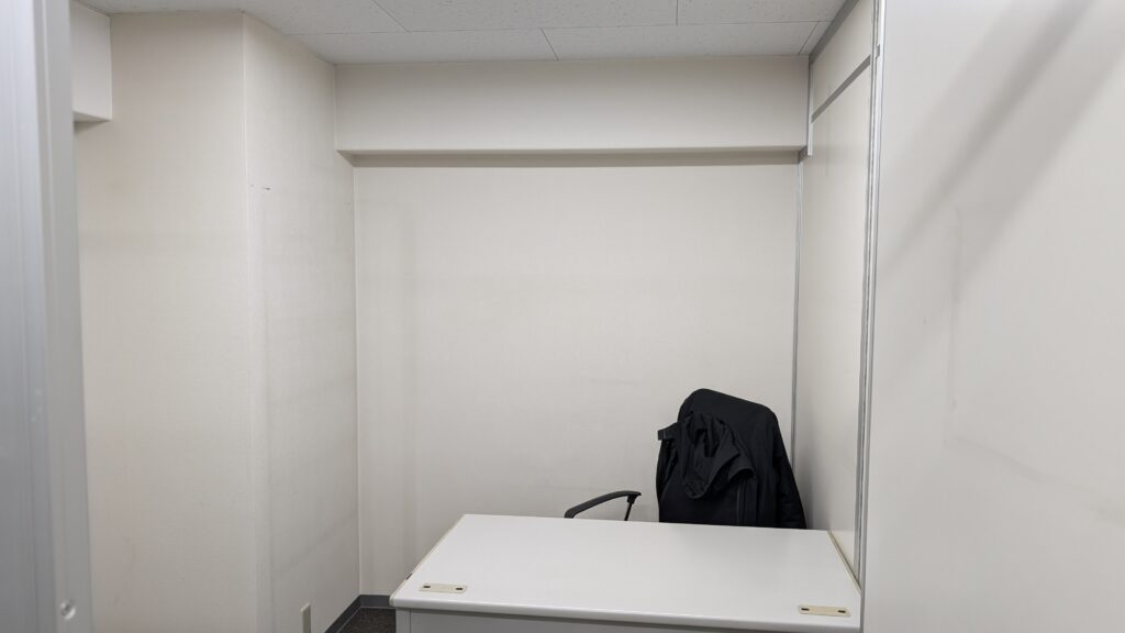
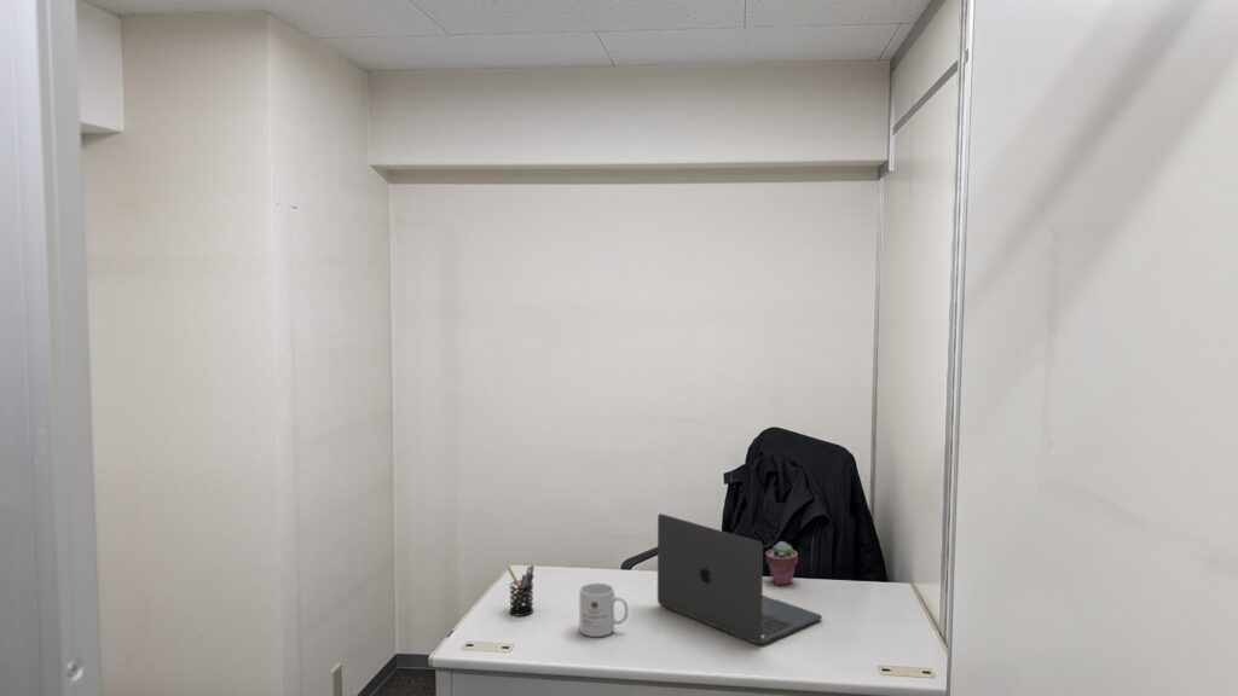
+ laptop [656,512,823,645]
+ mug [579,581,630,638]
+ potted succulent [764,540,799,586]
+ pen holder [507,564,536,617]
